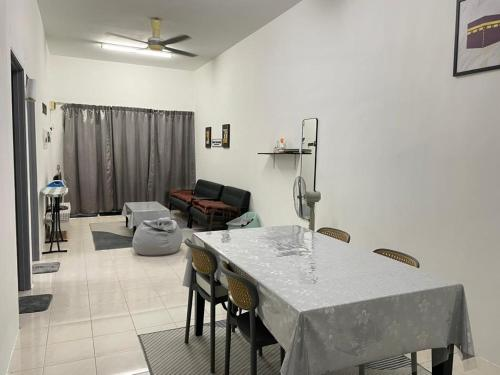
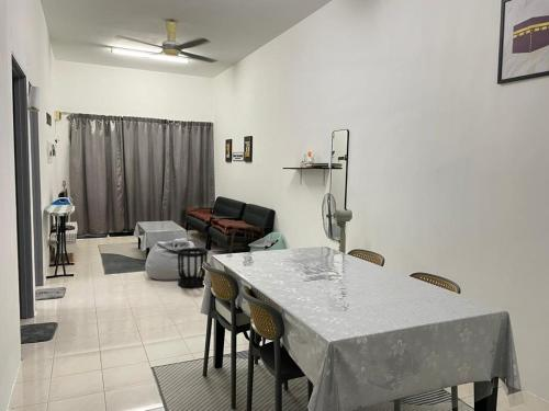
+ wastebasket [175,247,210,288]
